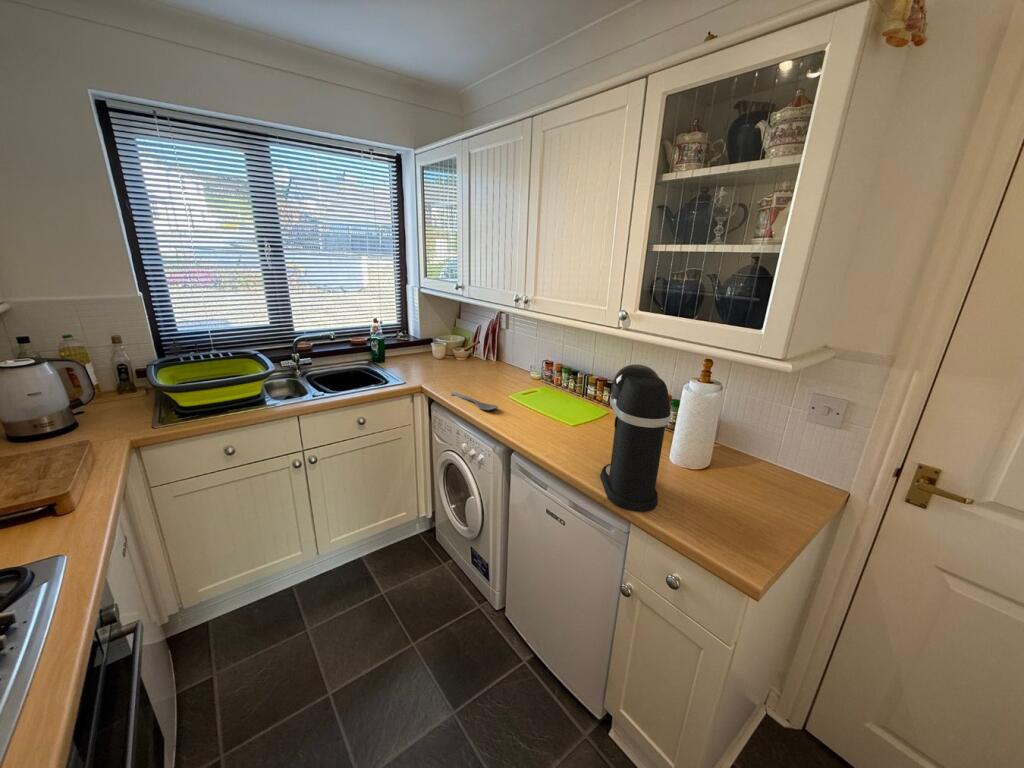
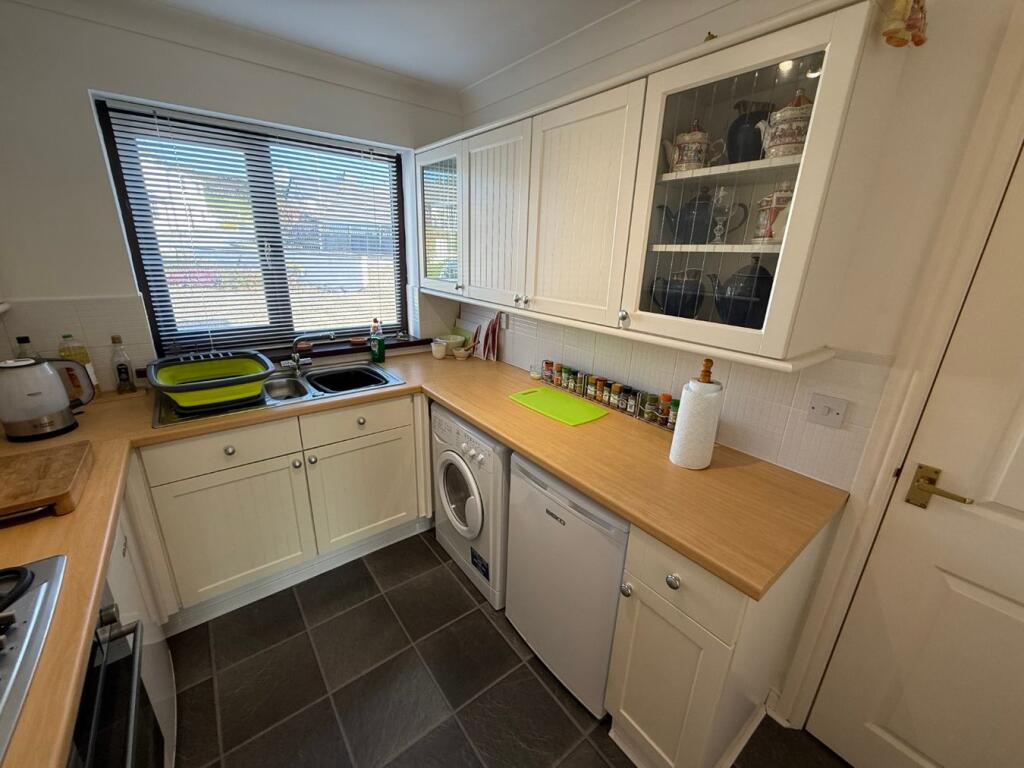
- spoon [450,391,499,412]
- coffee maker [599,364,672,513]
